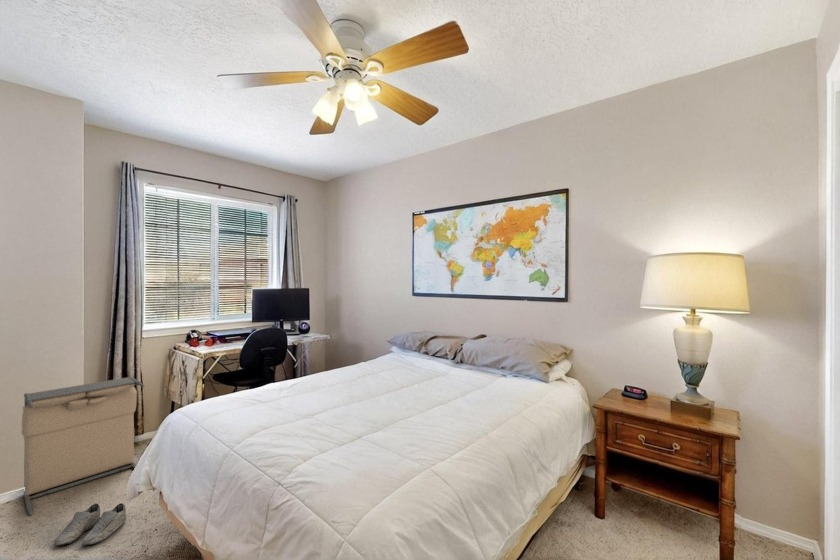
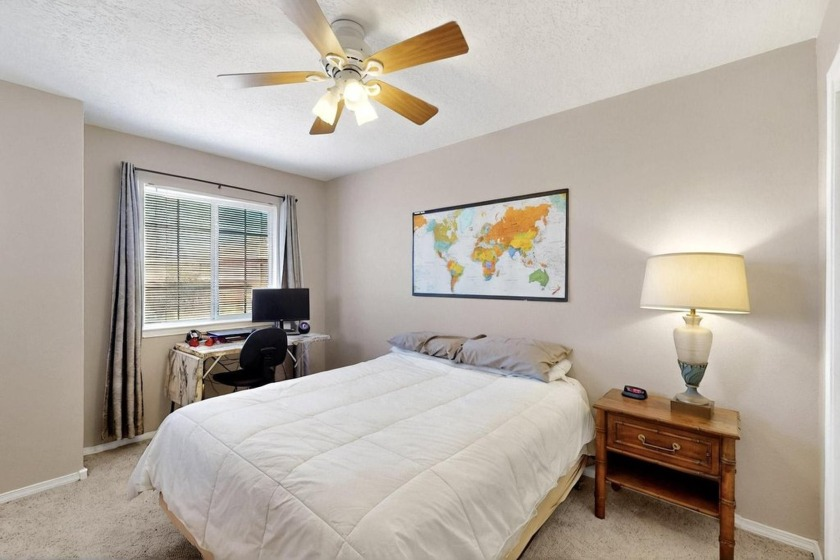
- shoe [53,502,127,547]
- laundry hamper [21,375,145,516]
